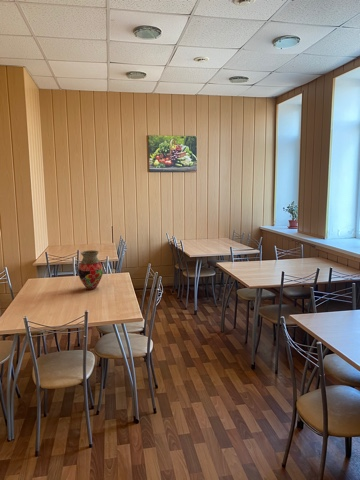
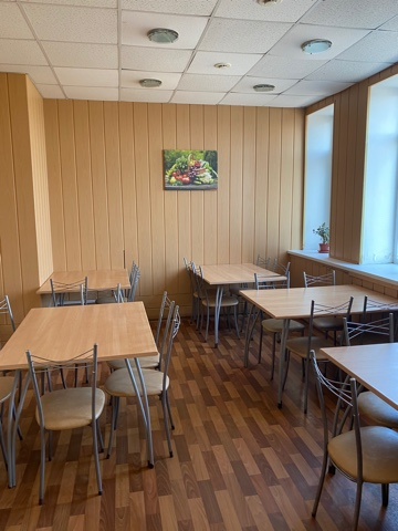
- vase [77,250,104,290]
